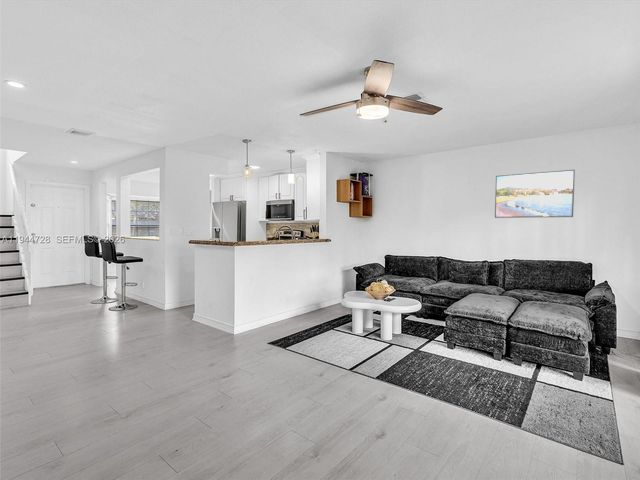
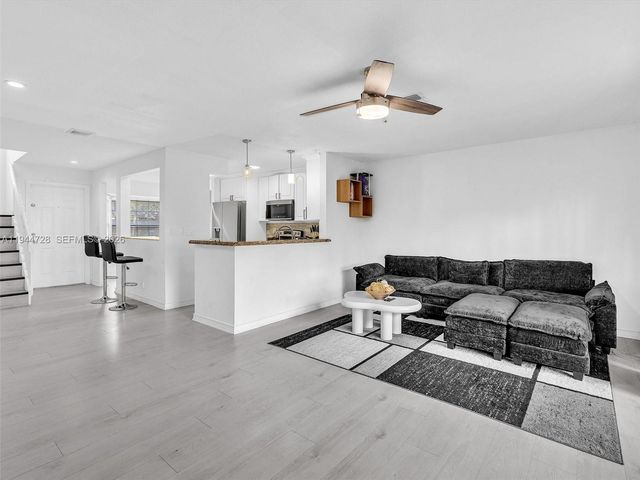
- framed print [494,169,576,219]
